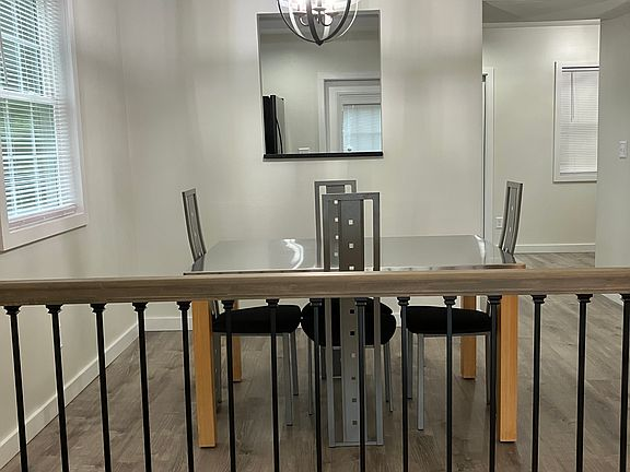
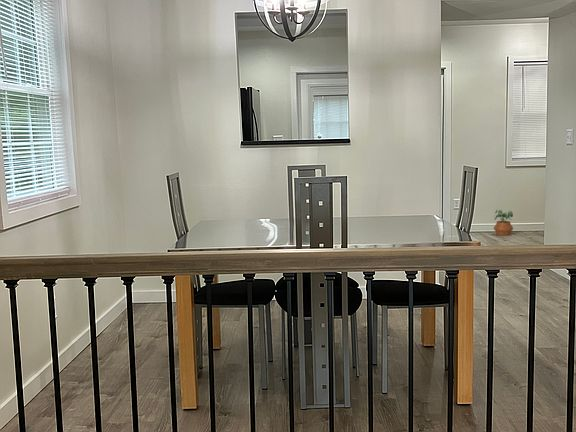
+ potted plant [493,209,514,236]
